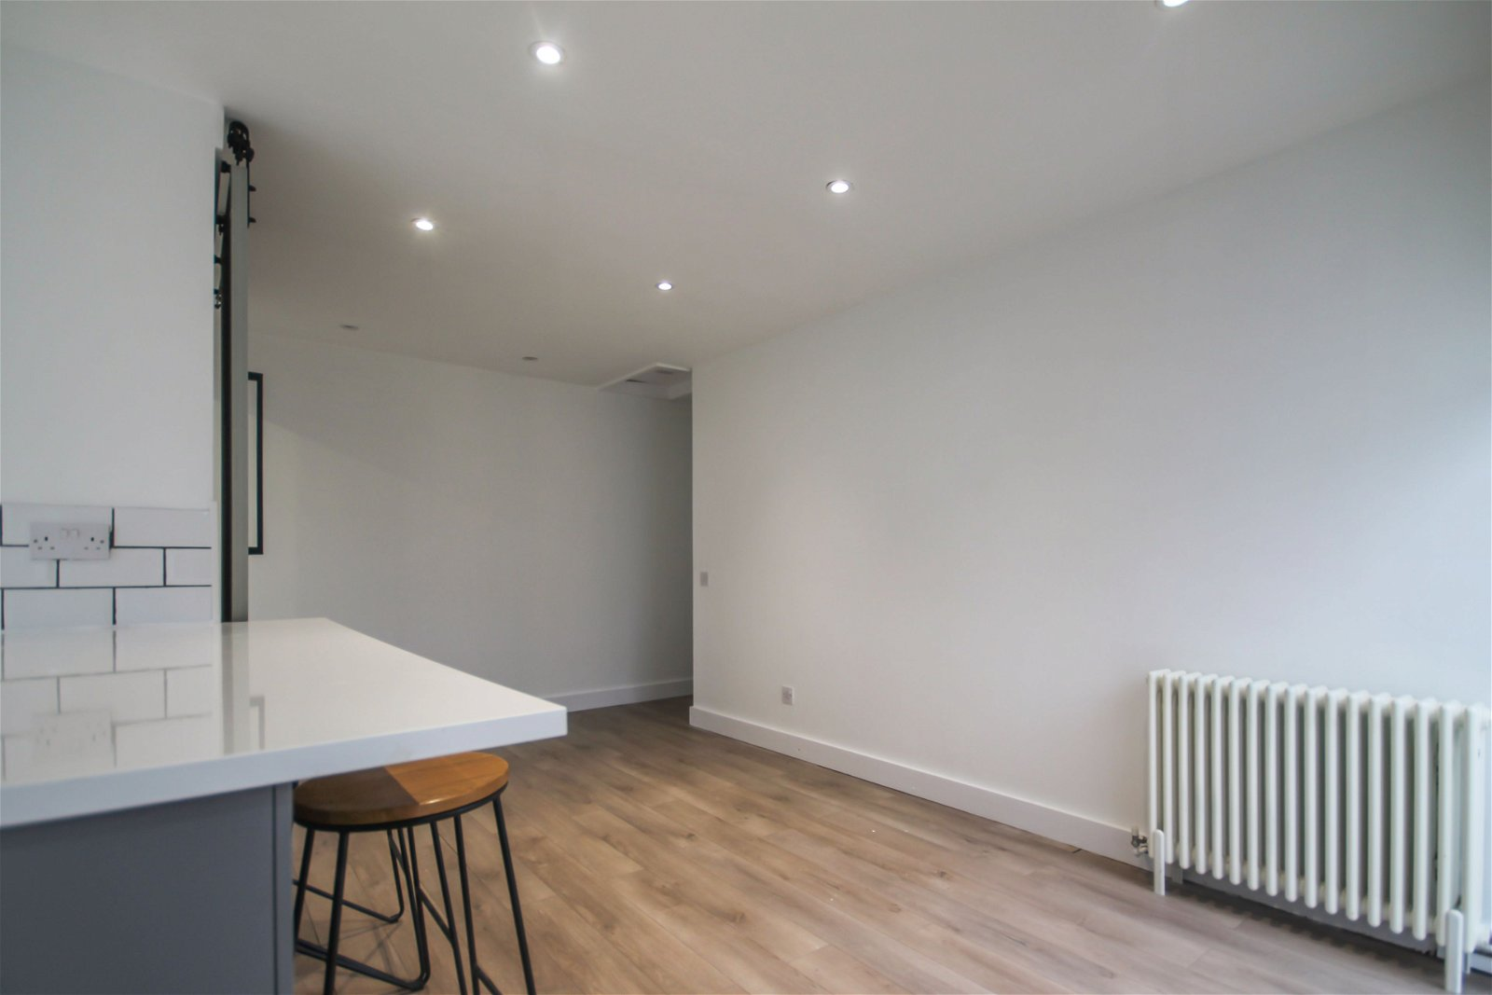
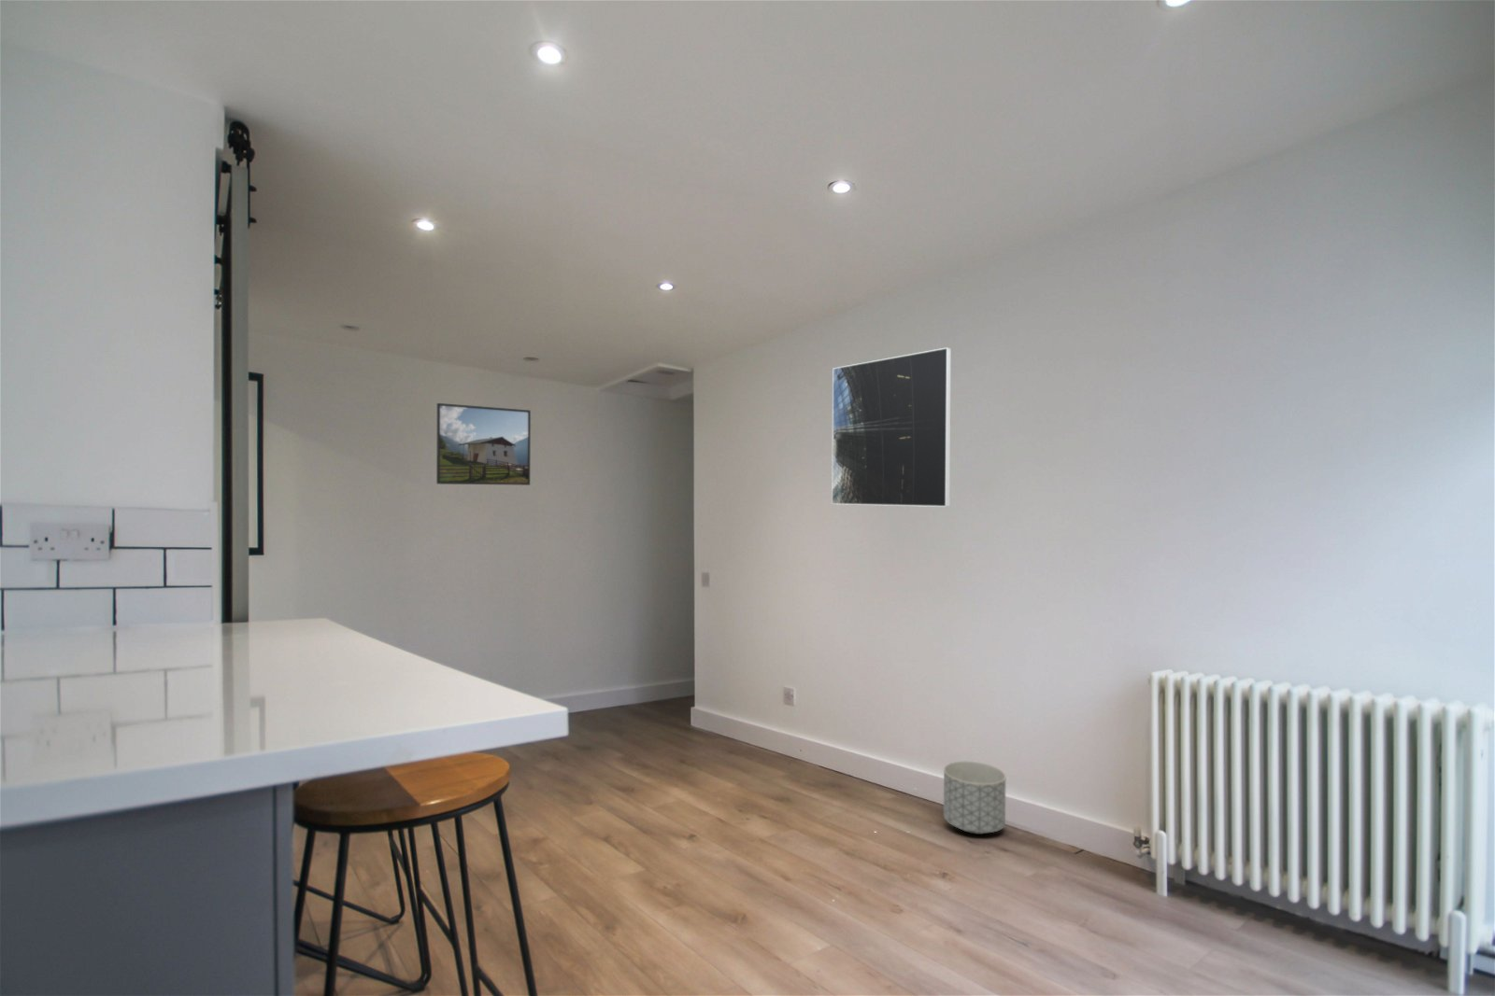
+ planter [943,760,1007,836]
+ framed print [831,347,952,508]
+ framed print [435,402,532,487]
